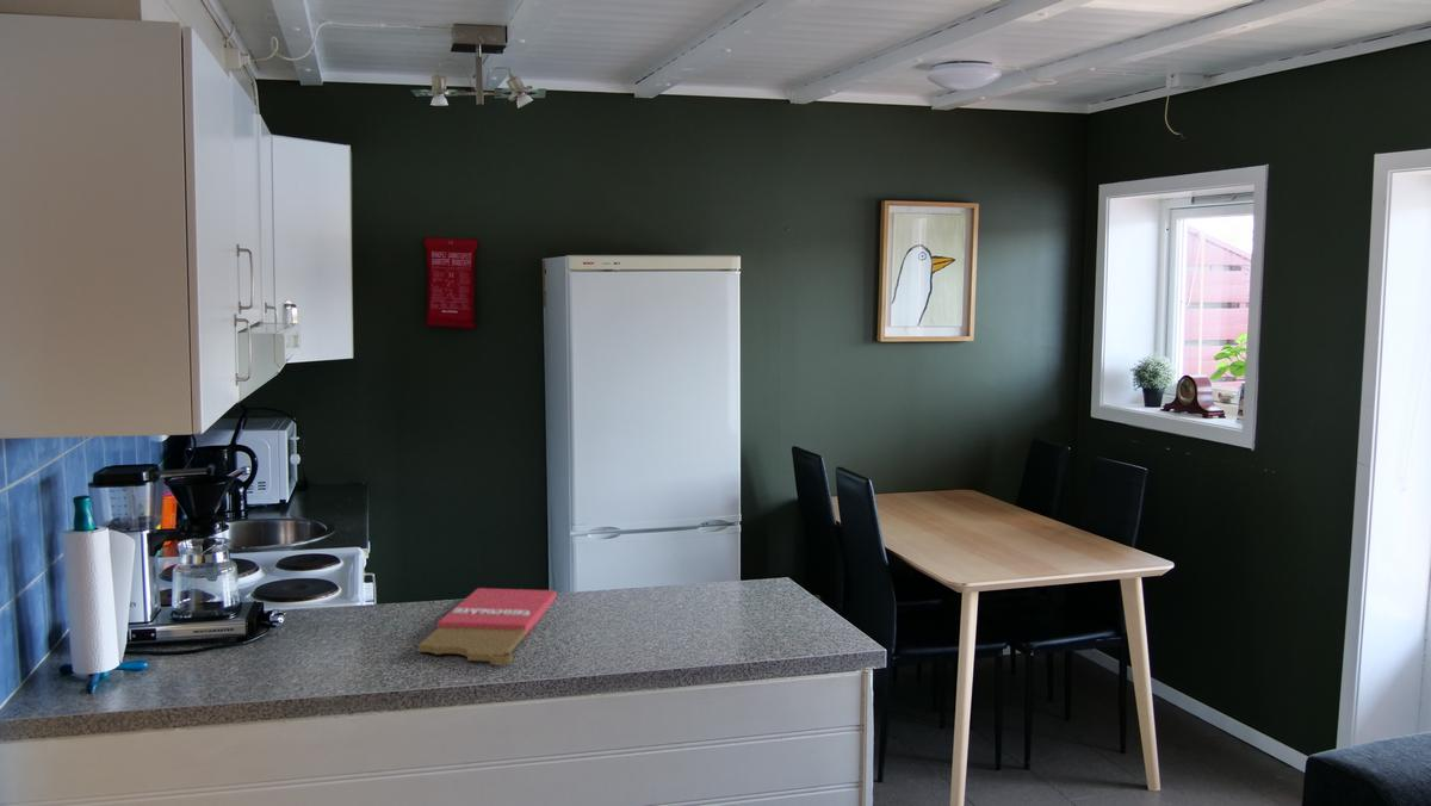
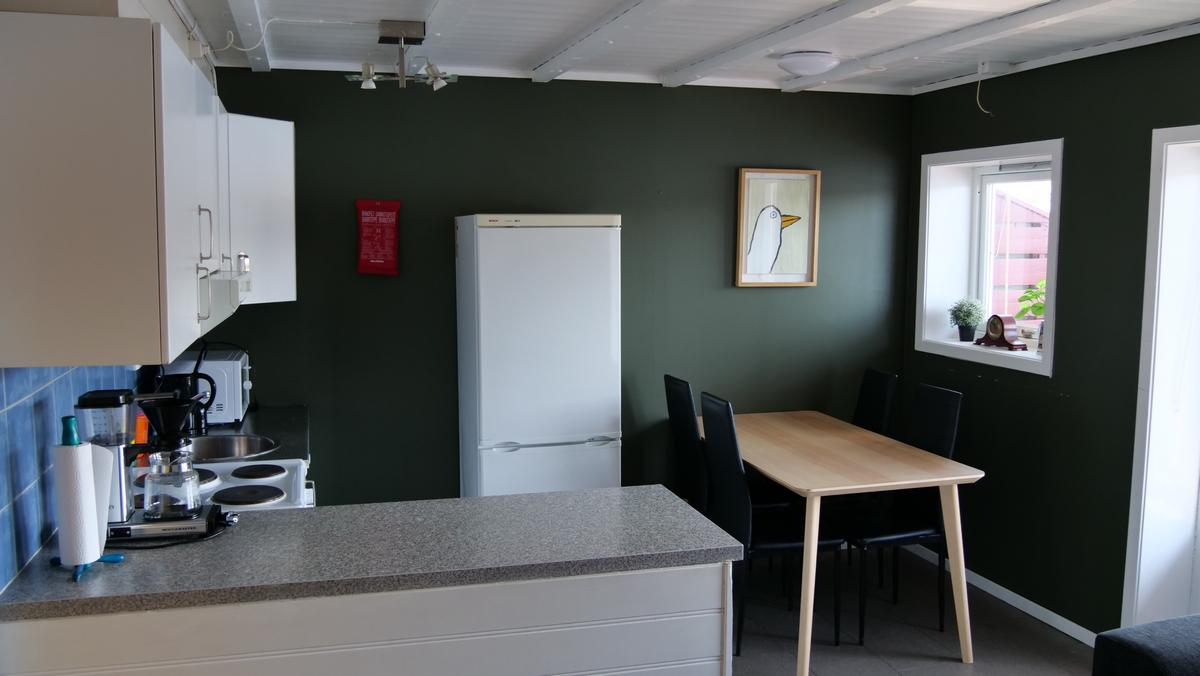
- cutting board [417,587,557,666]
